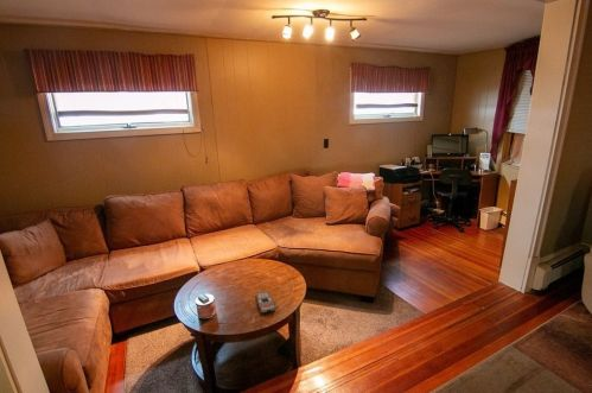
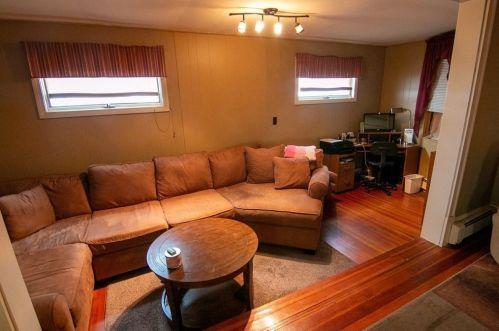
- remote control [255,290,276,313]
